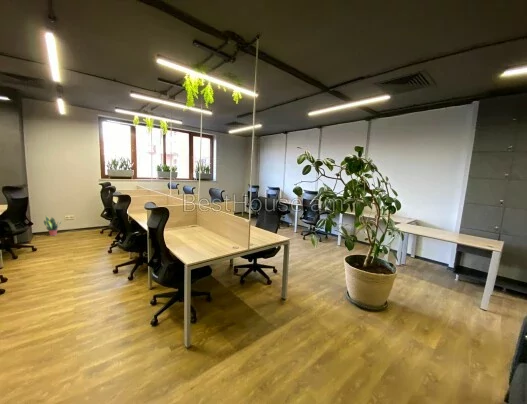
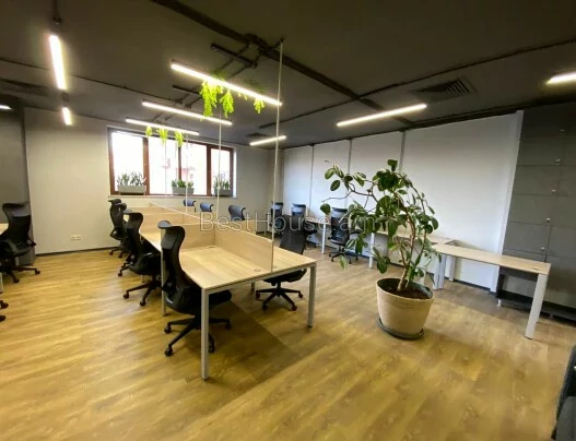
- potted plant [43,215,63,237]
